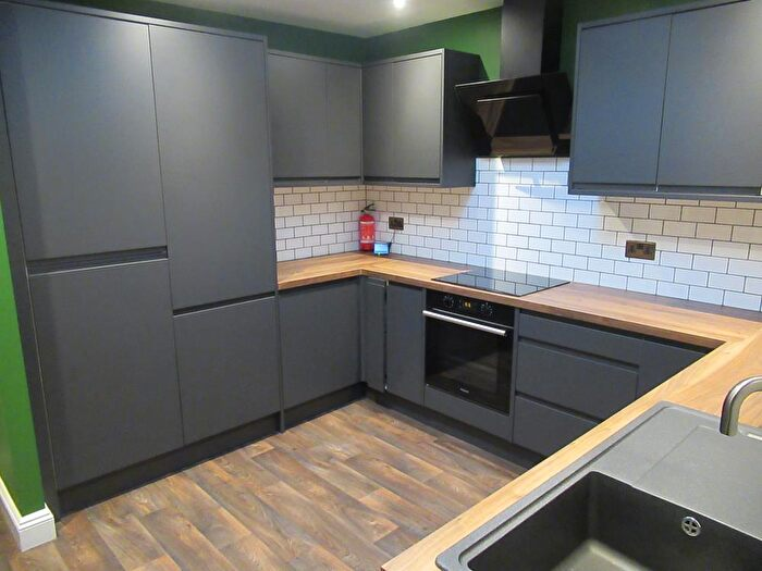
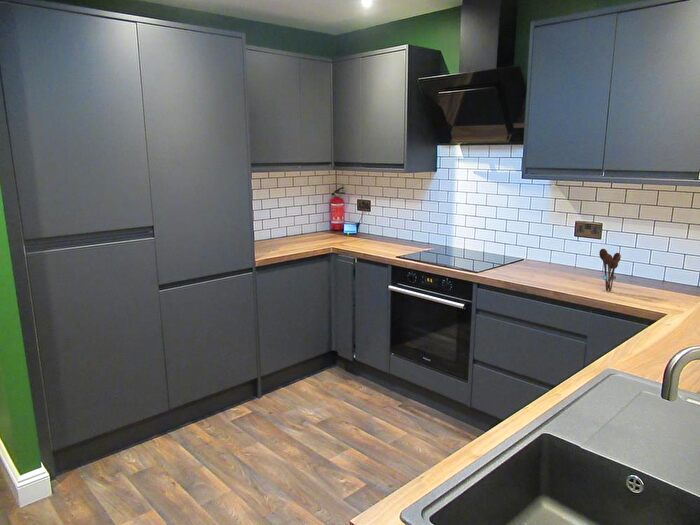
+ utensil holder [598,248,622,292]
